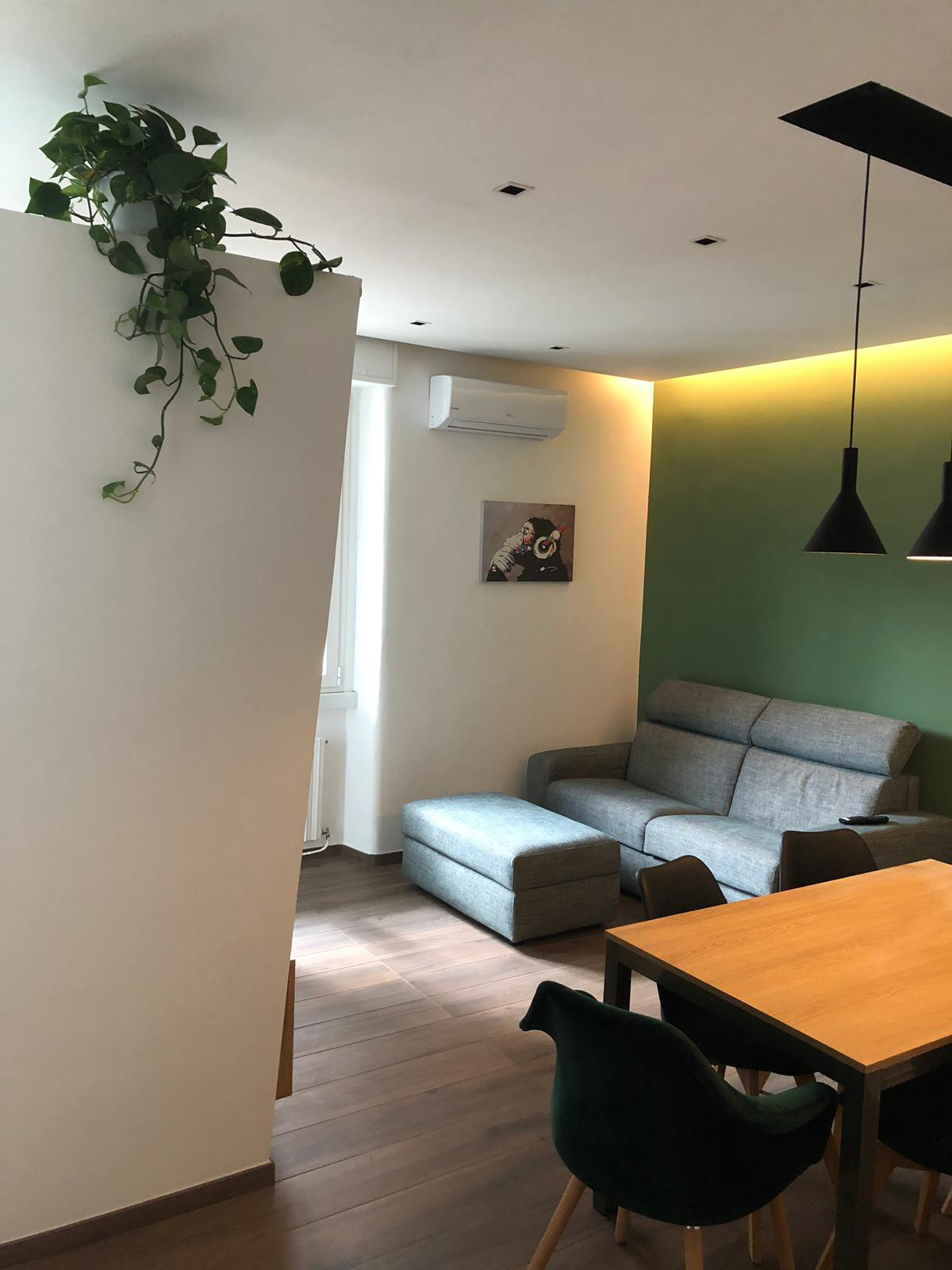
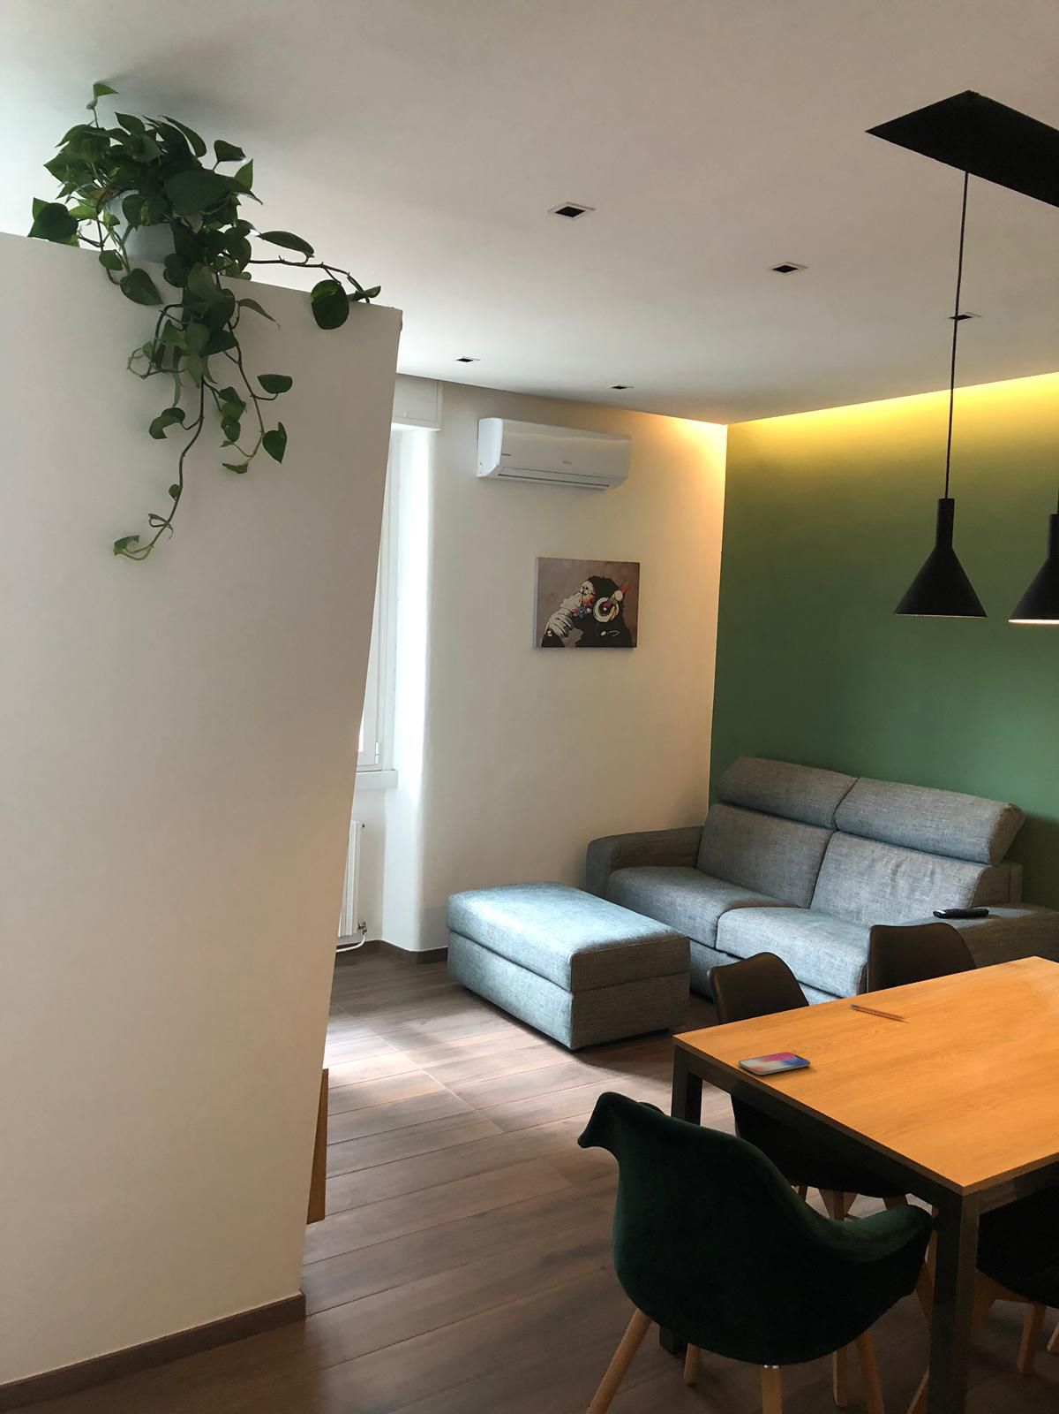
+ smartphone [738,1052,811,1076]
+ pen [850,1003,907,1020]
